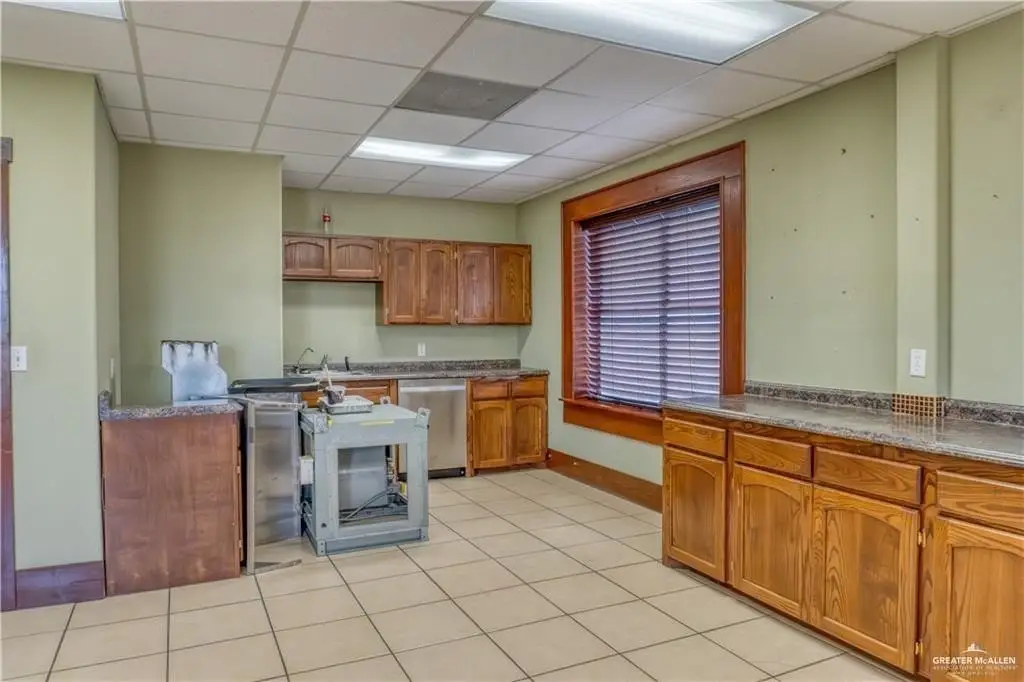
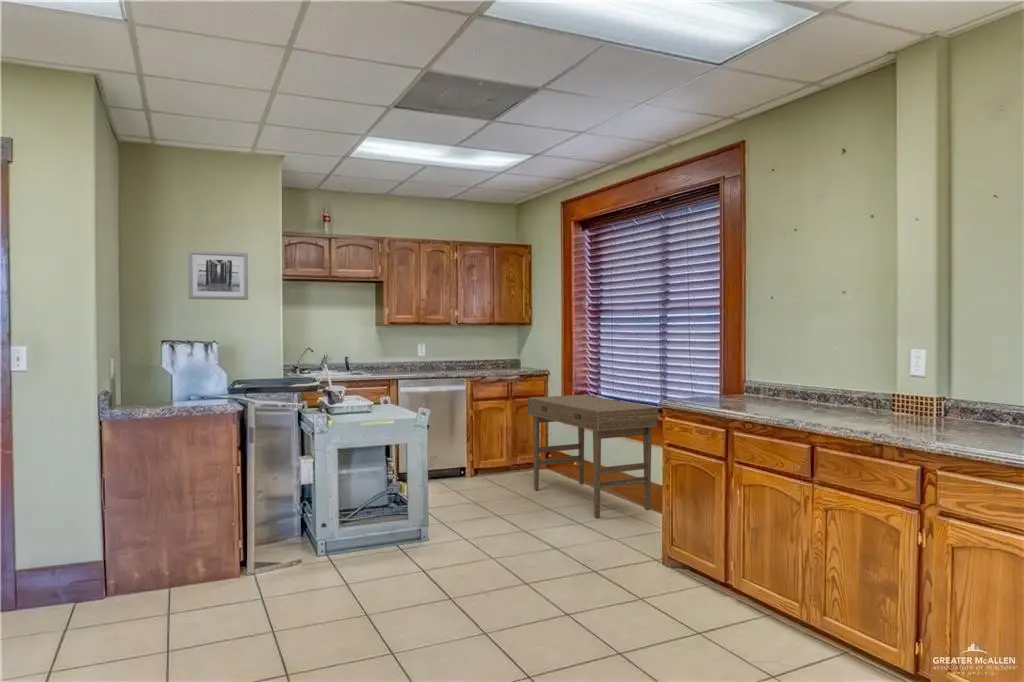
+ desk [527,394,659,519]
+ wall art [187,250,249,301]
